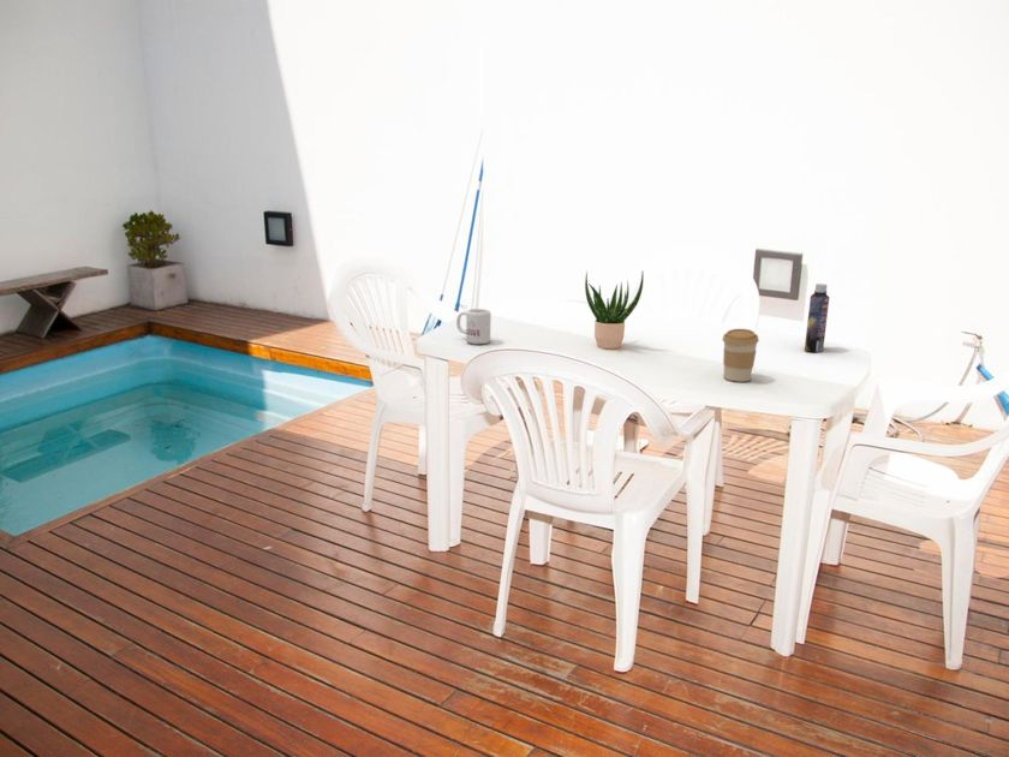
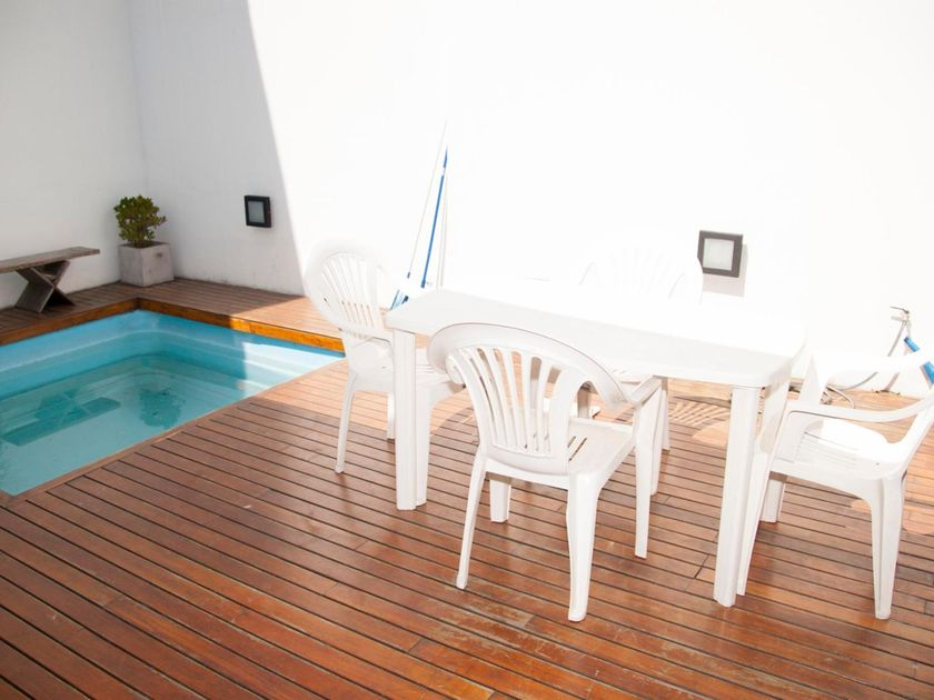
- bottle [804,282,830,353]
- mug [455,308,492,345]
- potted plant [584,270,645,351]
- coffee cup [722,328,760,382]
